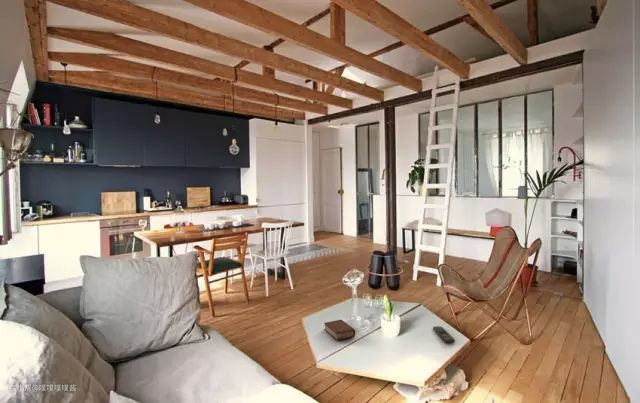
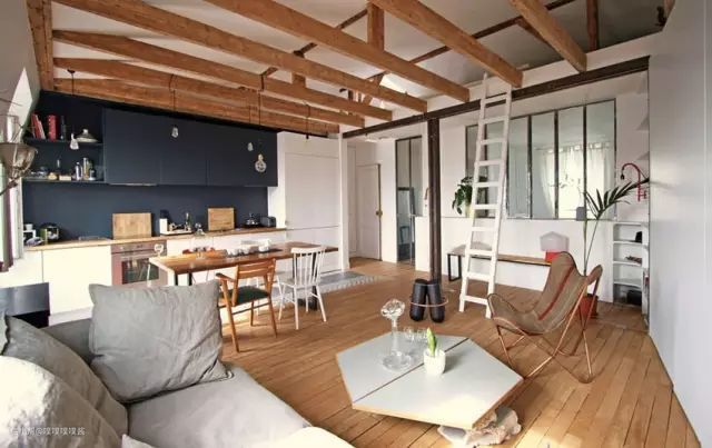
- book [323,319,356,342]
- remote control [432,325,456,344]
